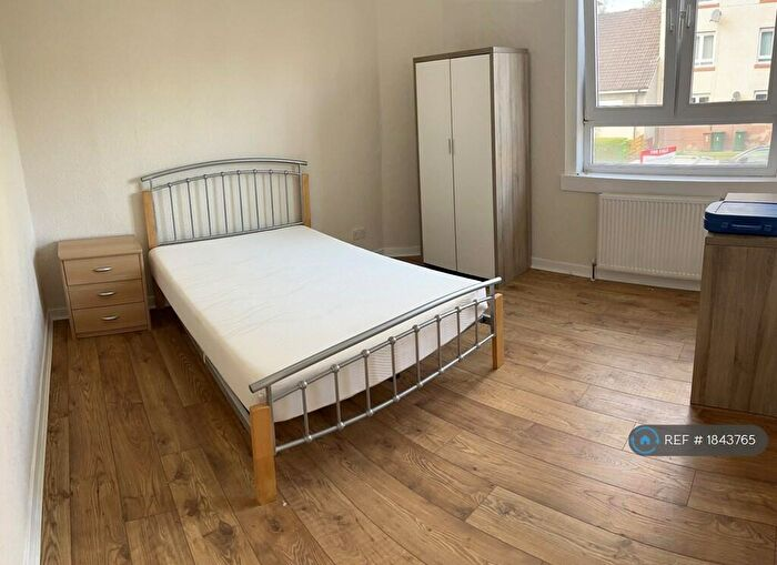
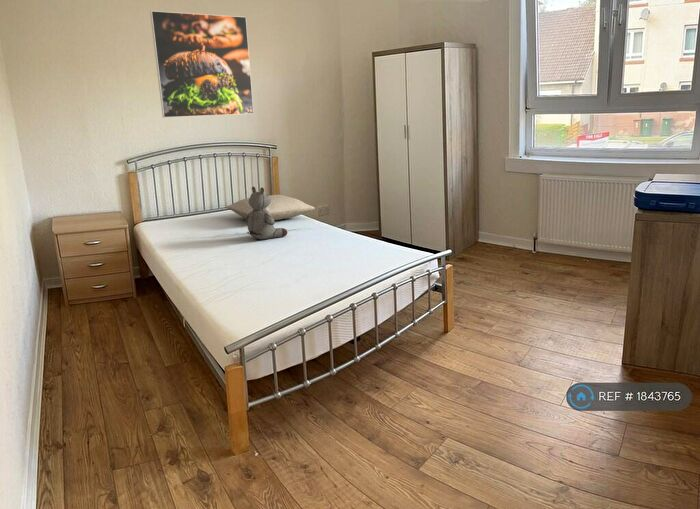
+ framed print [149,10,255,119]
+ pillow [225,194,316,221]
+ stuffed bear [245,186,288,240]
